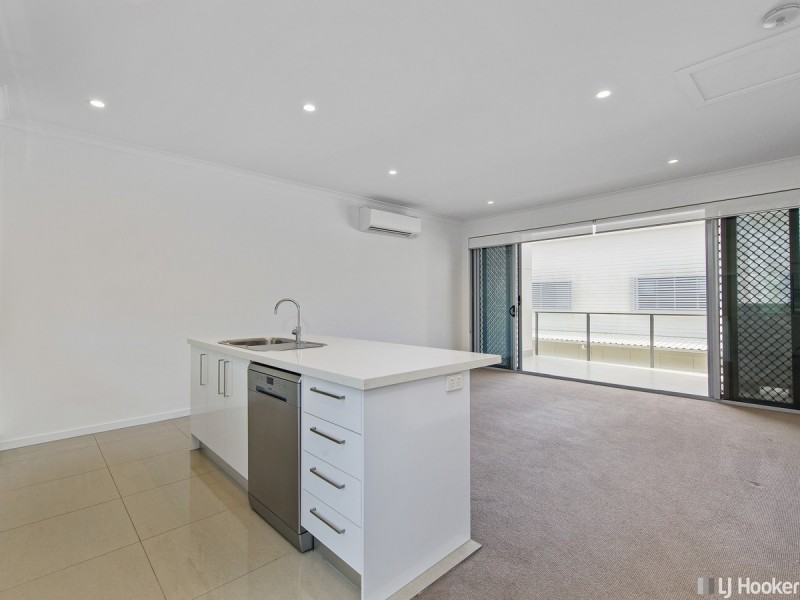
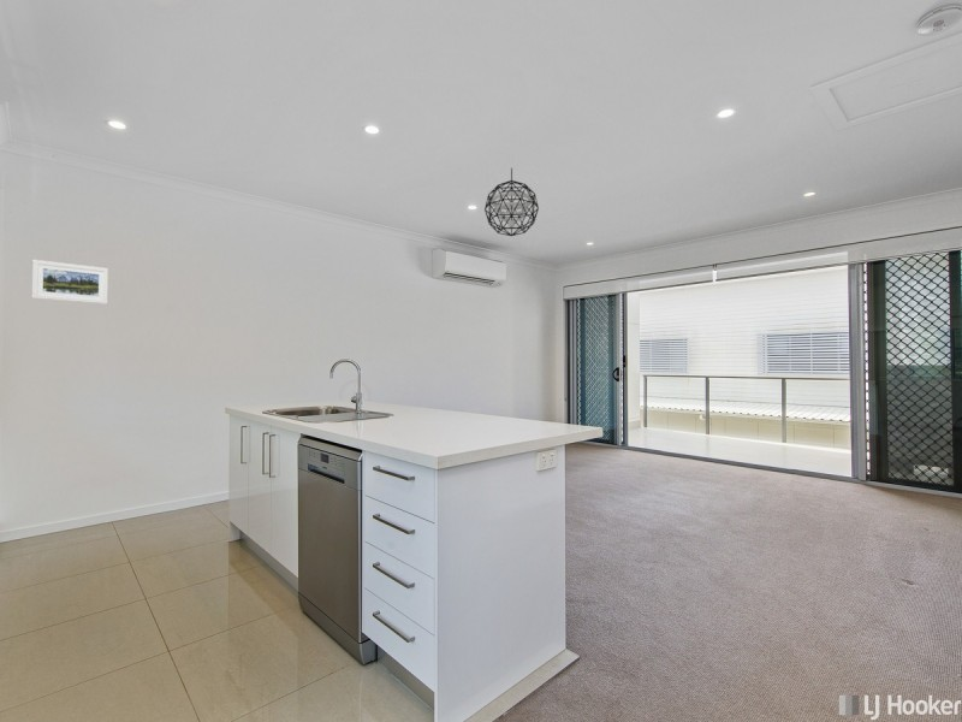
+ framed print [31,259,109,306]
+ pendant light [483,167,540,237]
